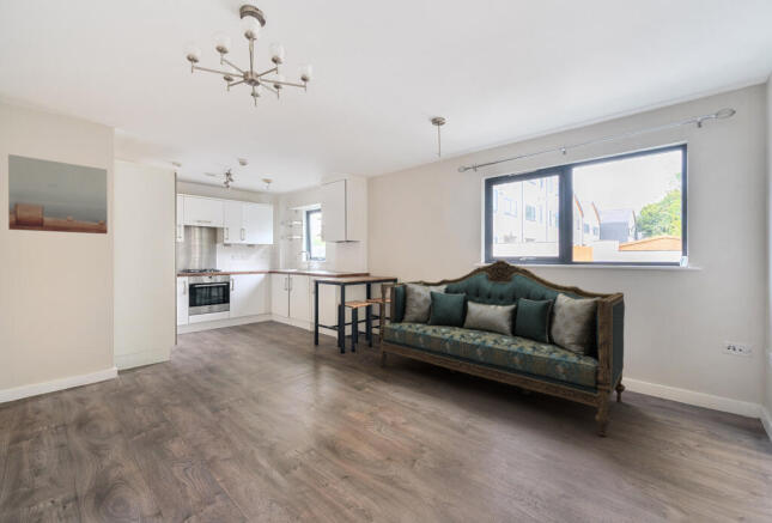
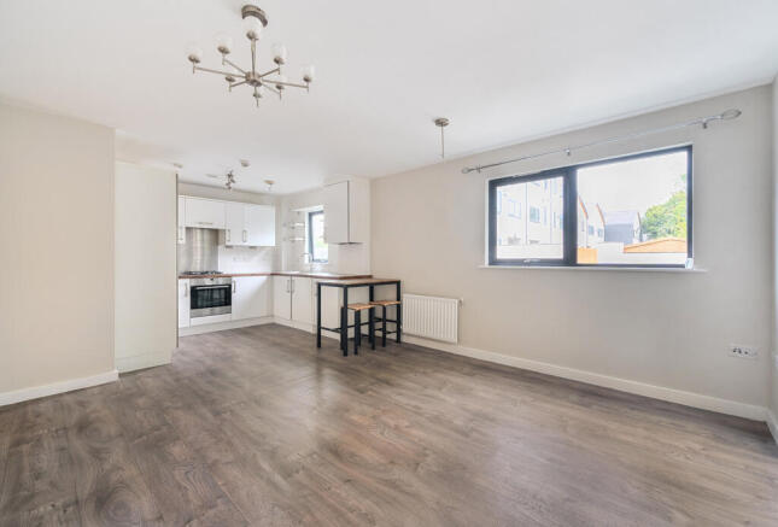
- sofa [378,259,626,437]
- wall art [7,153,109,235]
